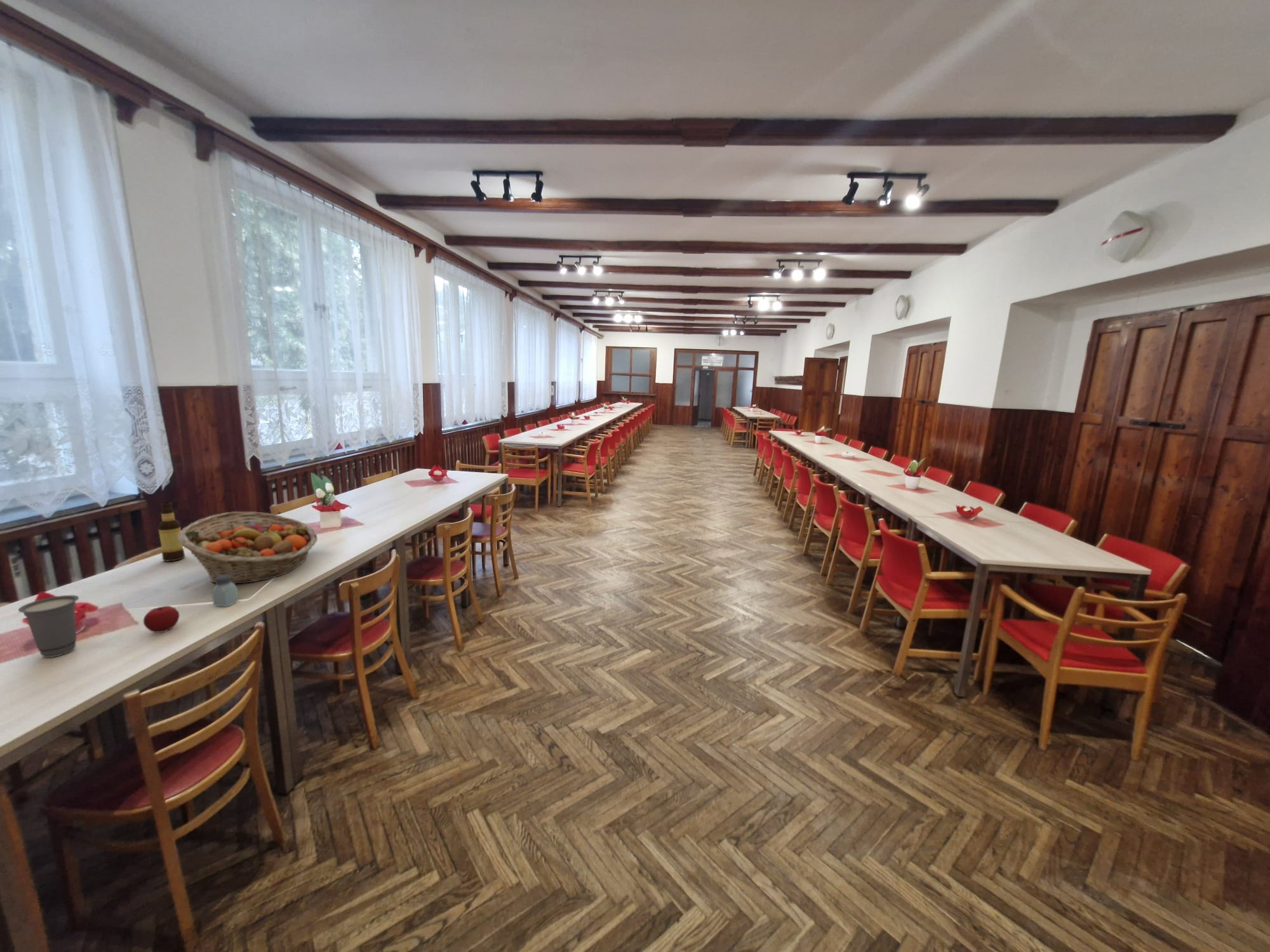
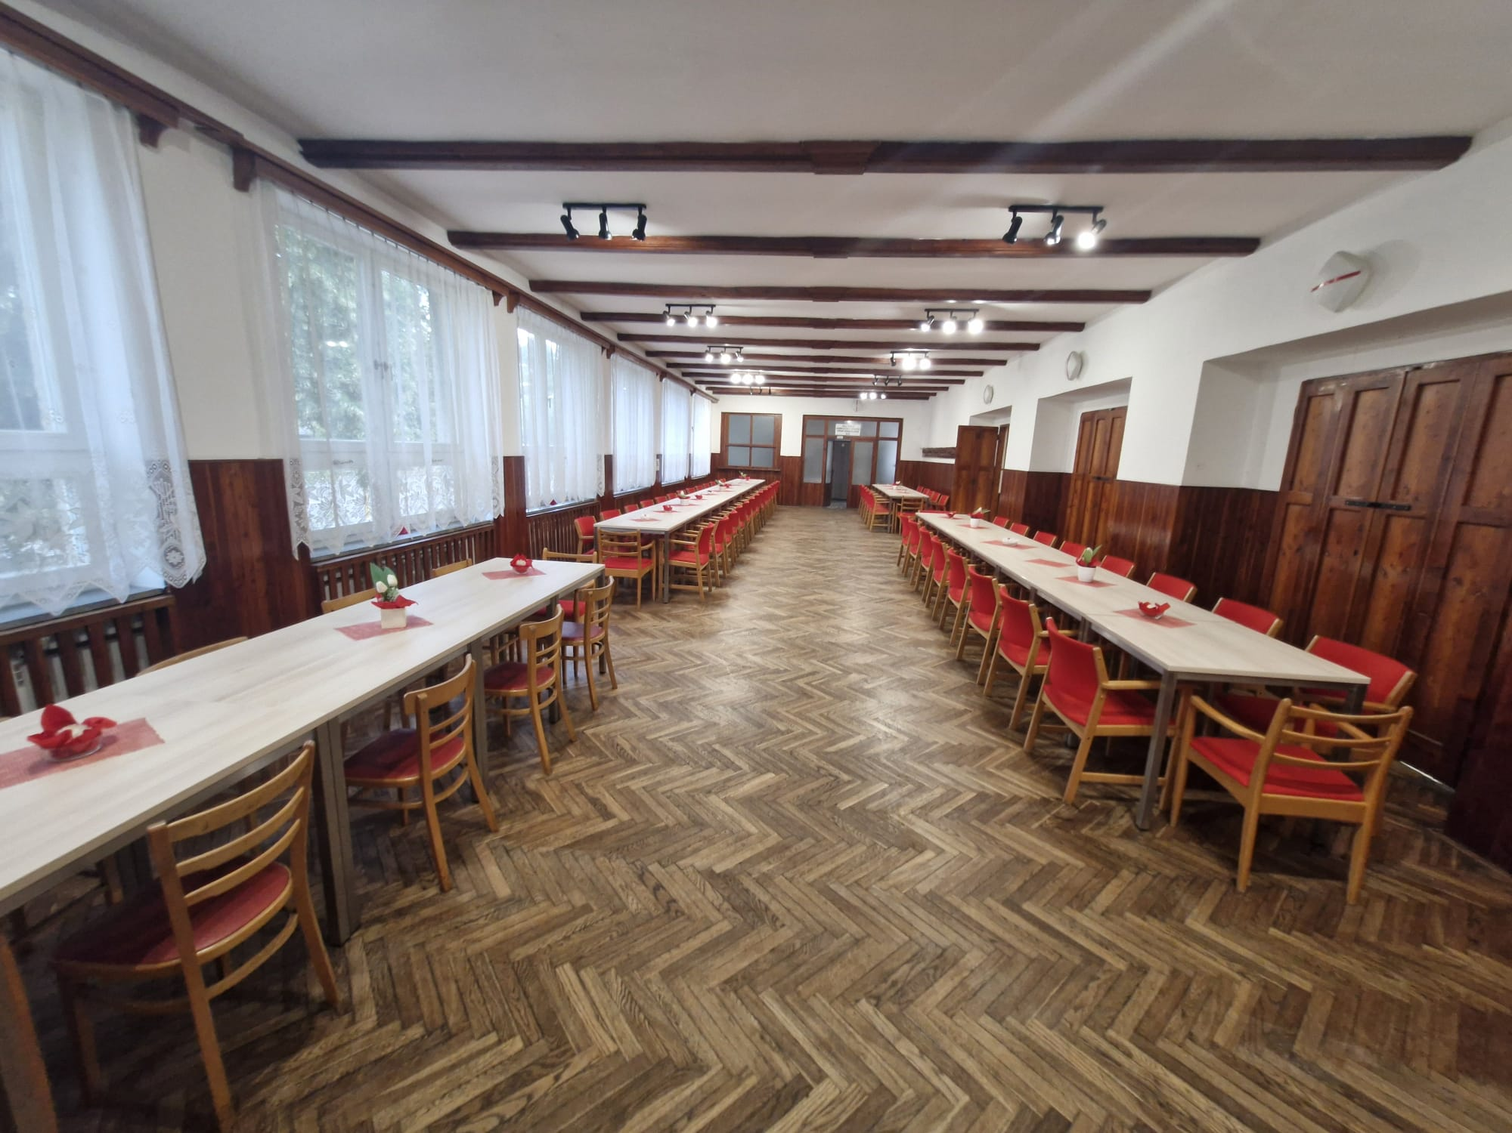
- fruit basket [178,511,318,585]
- bottle [157,501,185,562]
- cup [18,595,79,658]
- apple [143,605,180,633]
- saltshaker [211,575,239,607]
